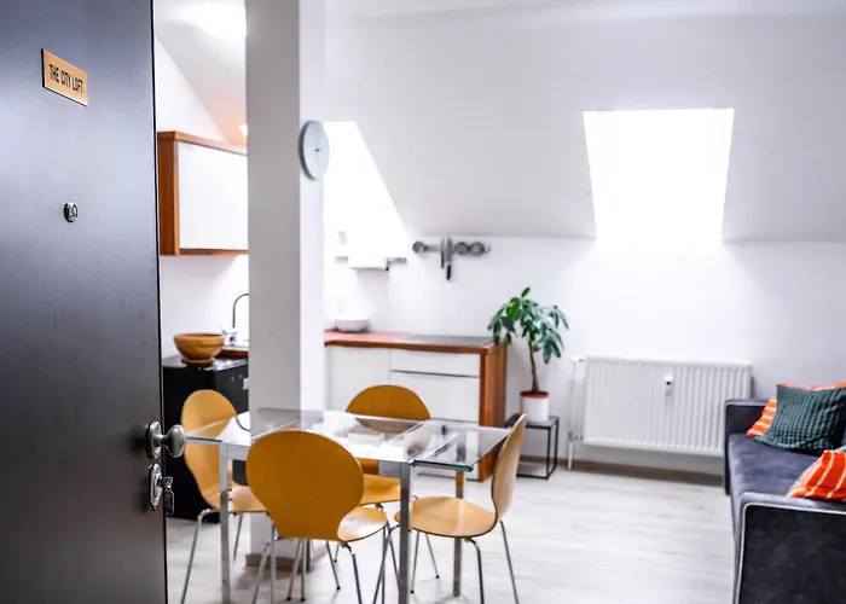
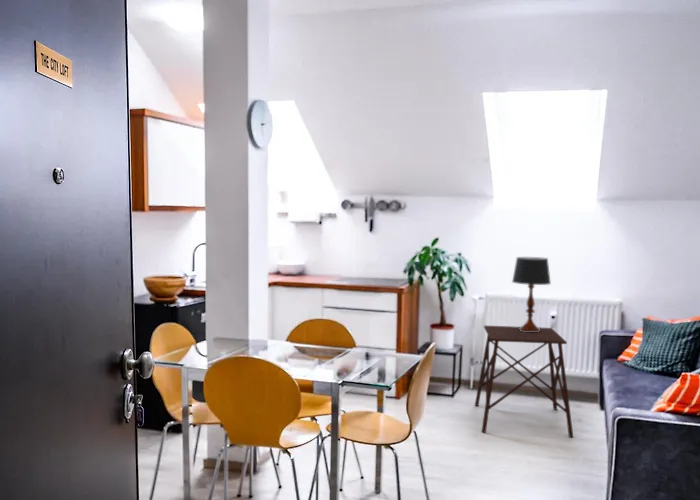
+ side table [474,325,574,438]
+ table lamp [511,256,552,332]
